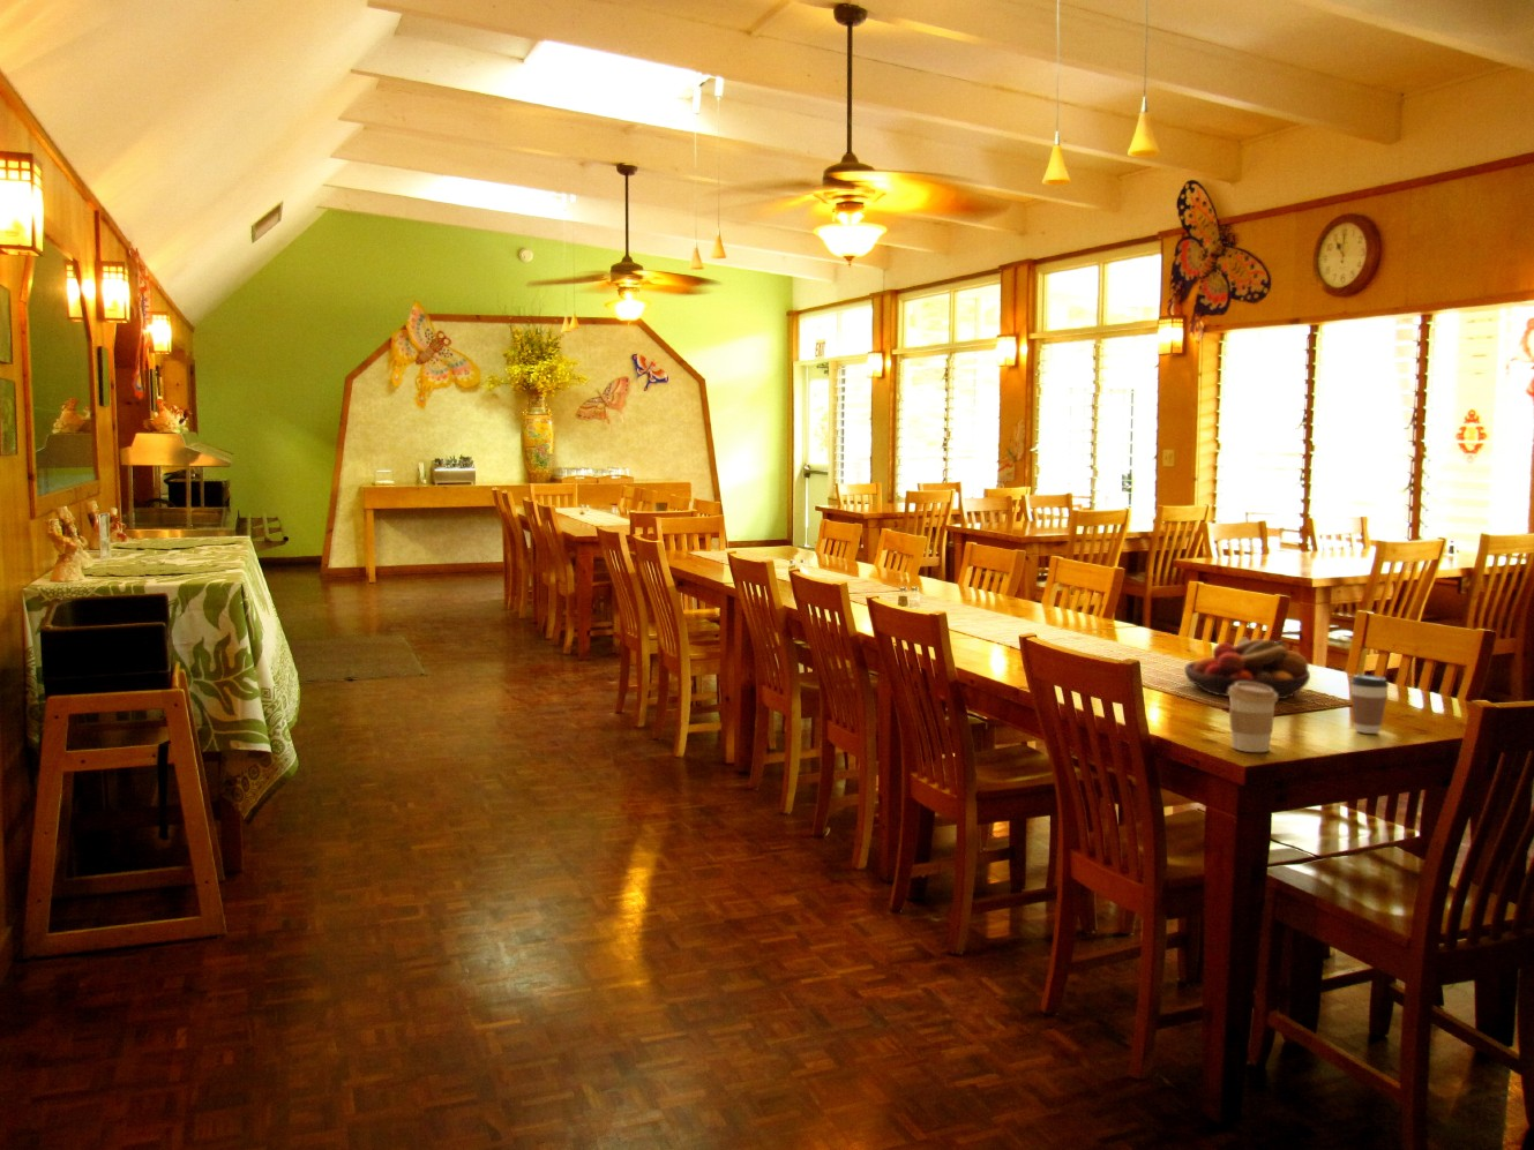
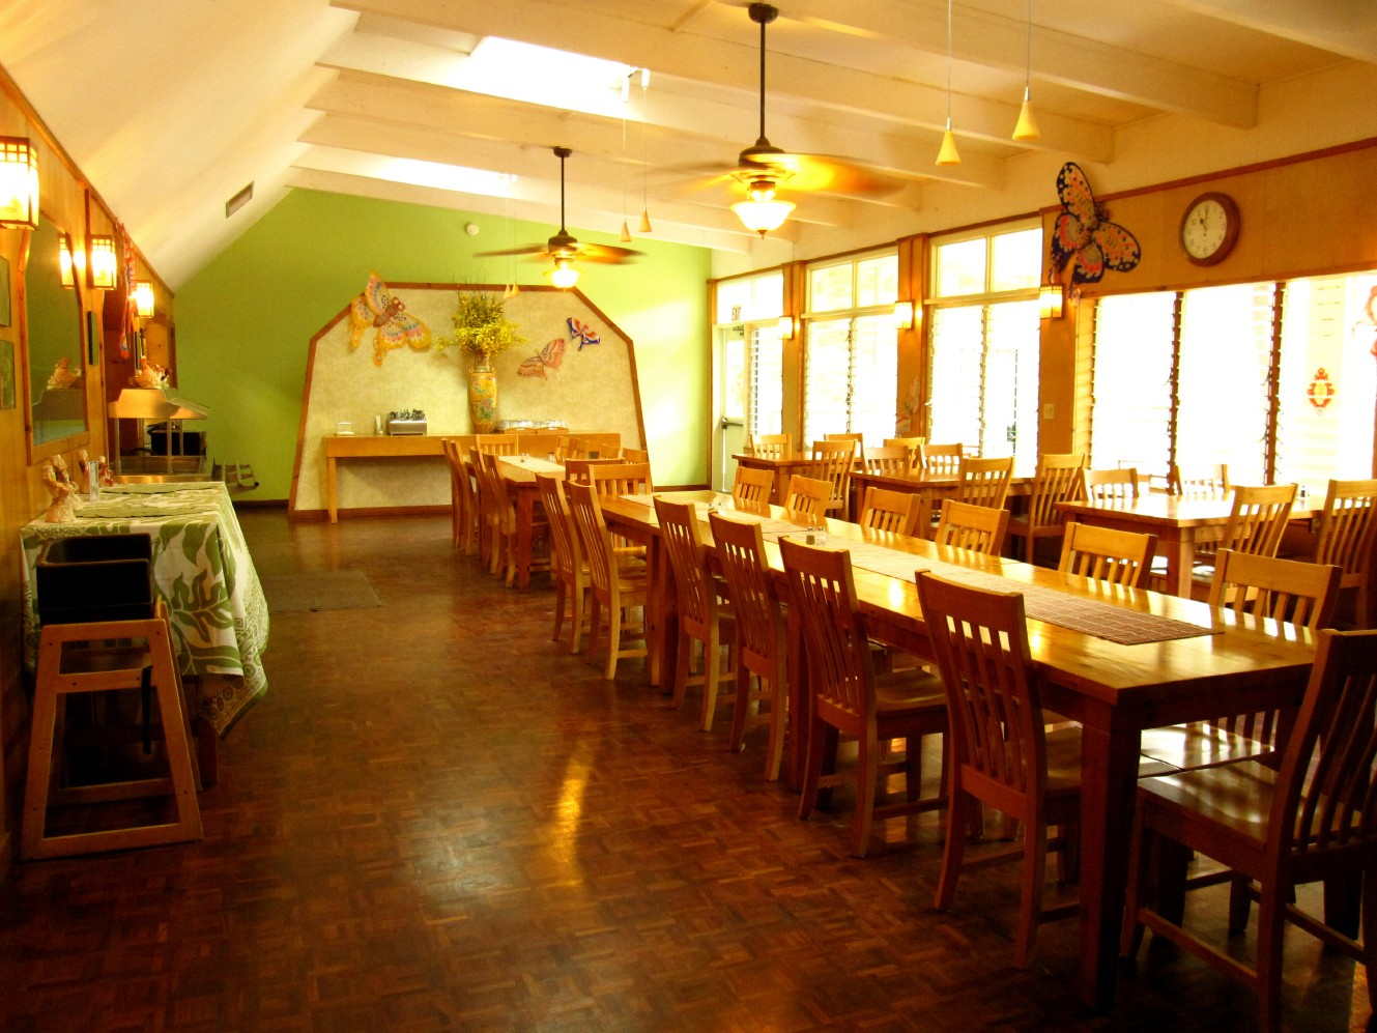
- coffee cup [1228,681,1279,754]
- coffee cup [1349,674,1390,734]
- fruit bowl [1183,635,1312,701]
